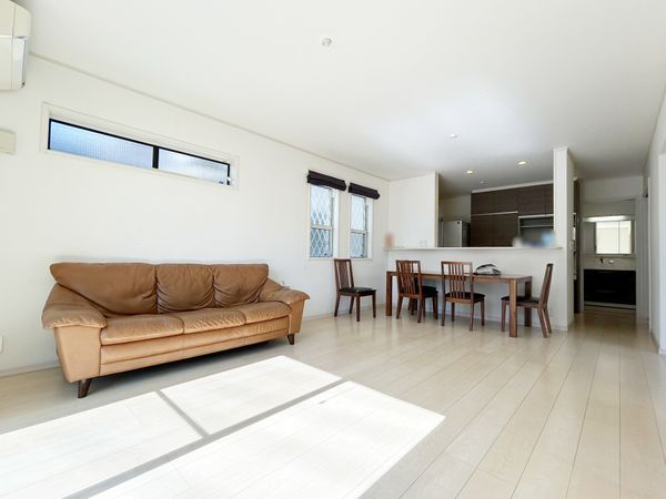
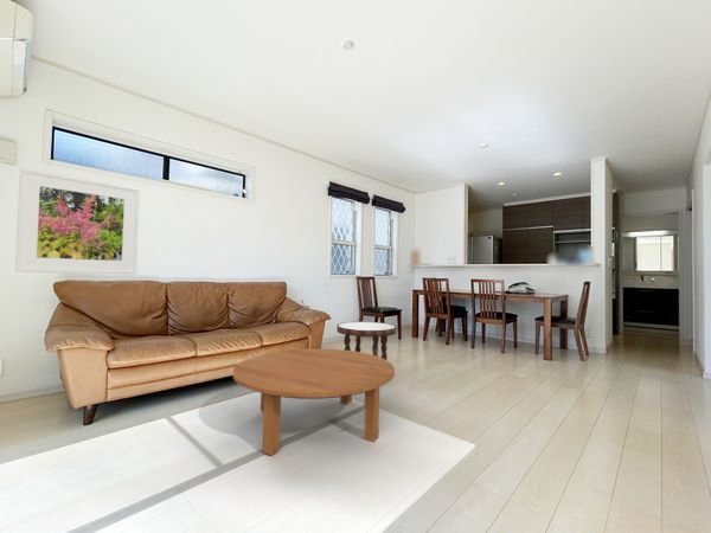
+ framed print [14,167,141,275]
+ side table [335,321,397,361]
+ coffee table [231,348,396,456]
